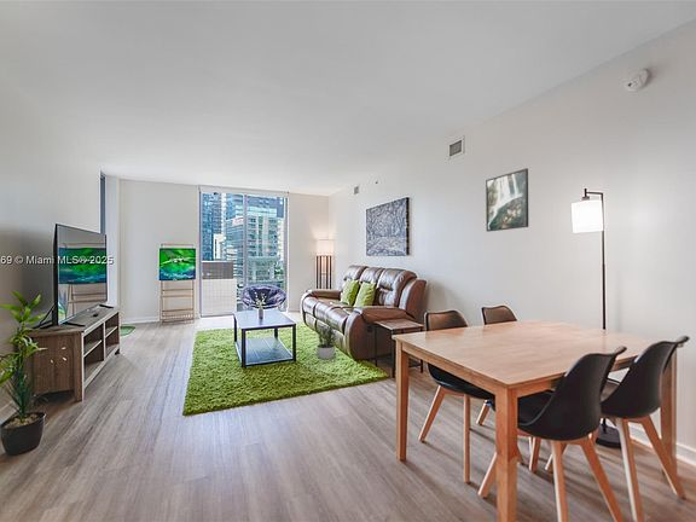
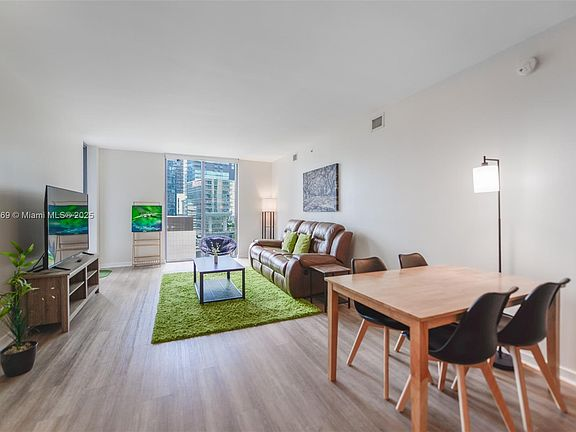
- potted plant [314,321,340,360]
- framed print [485,167,529,233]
